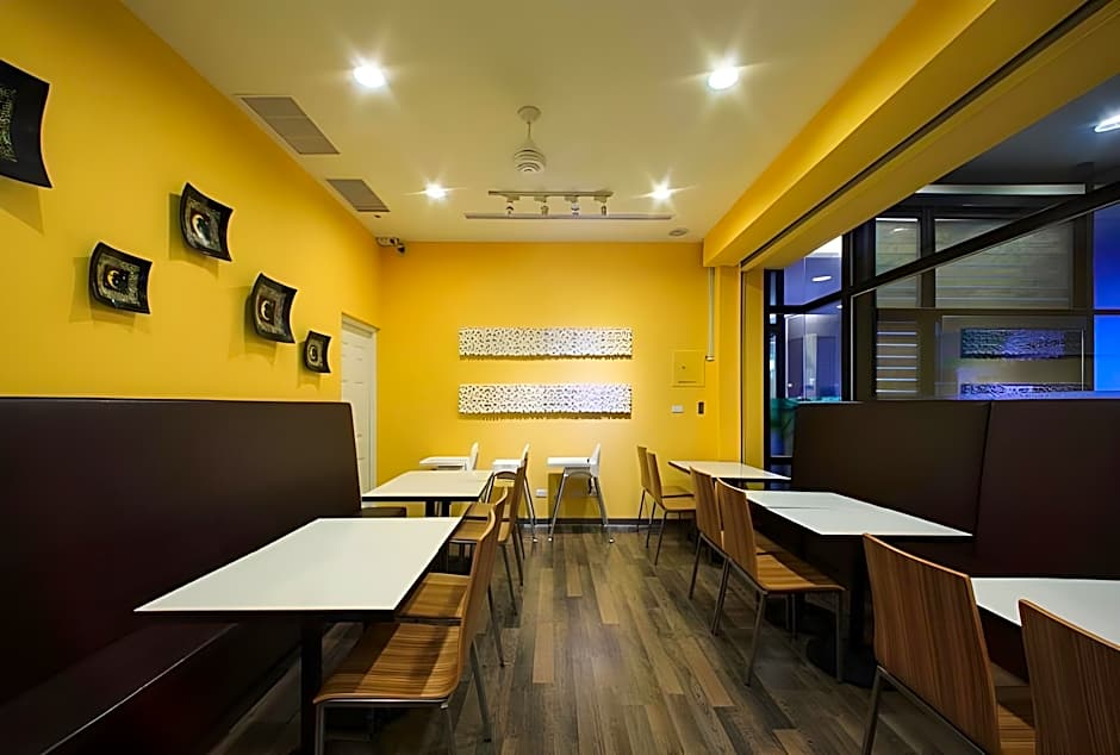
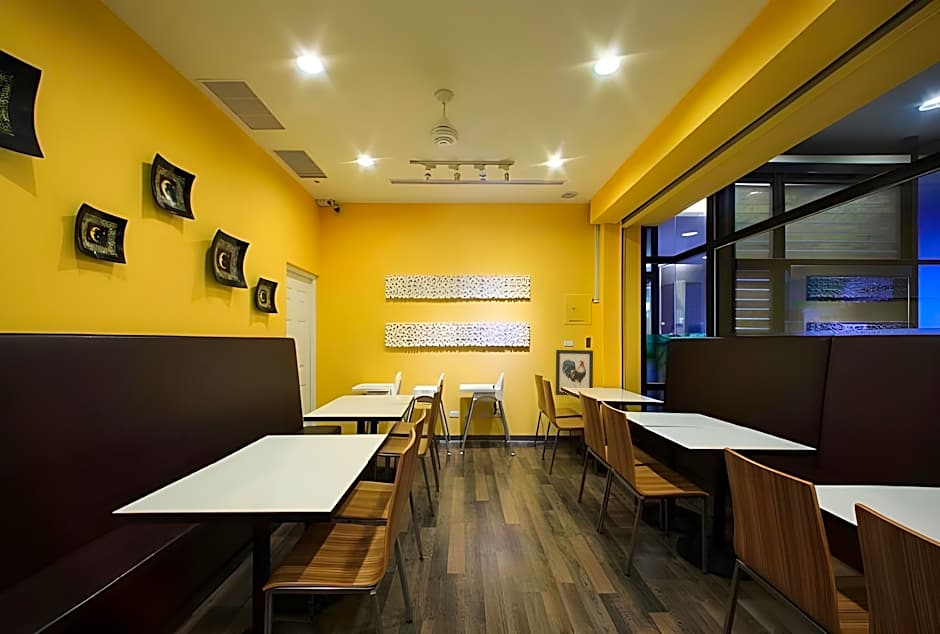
+ wall art [555,349,594,396]
